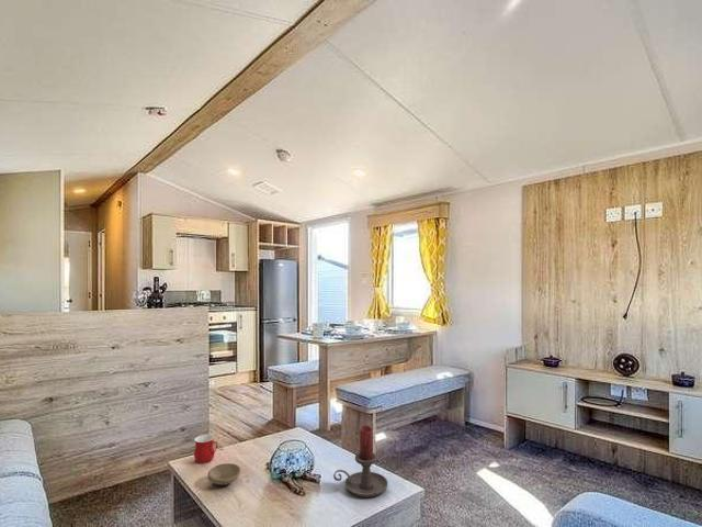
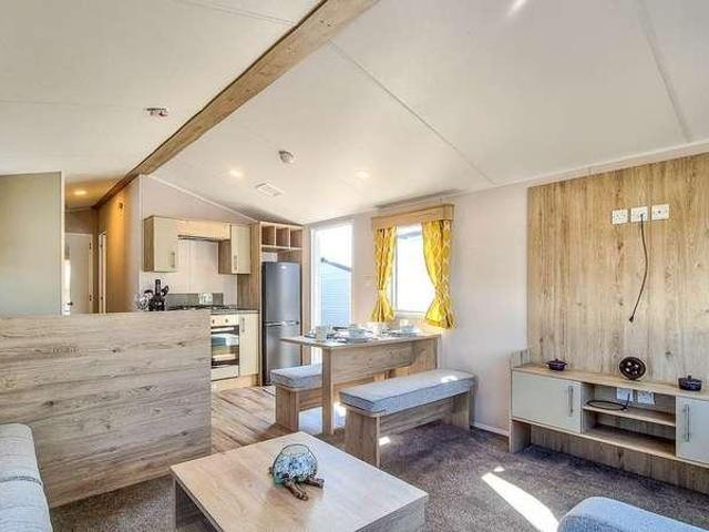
- candle holder [332,424,389,498]
- bowl [206,462,241,486]
- mug [193,434,218,464]
